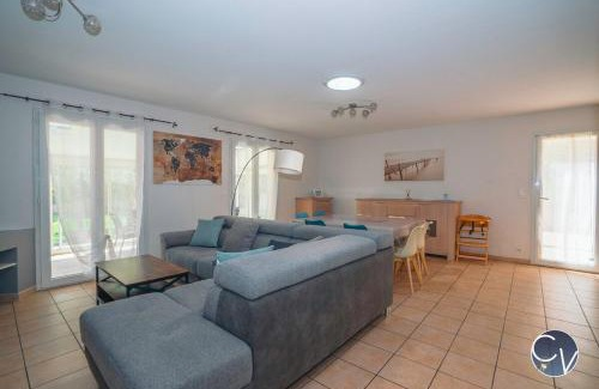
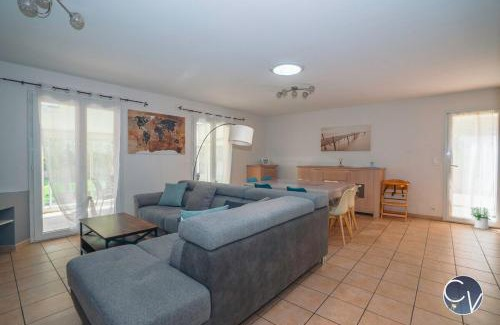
+ potted plant [468,206,491,230]
